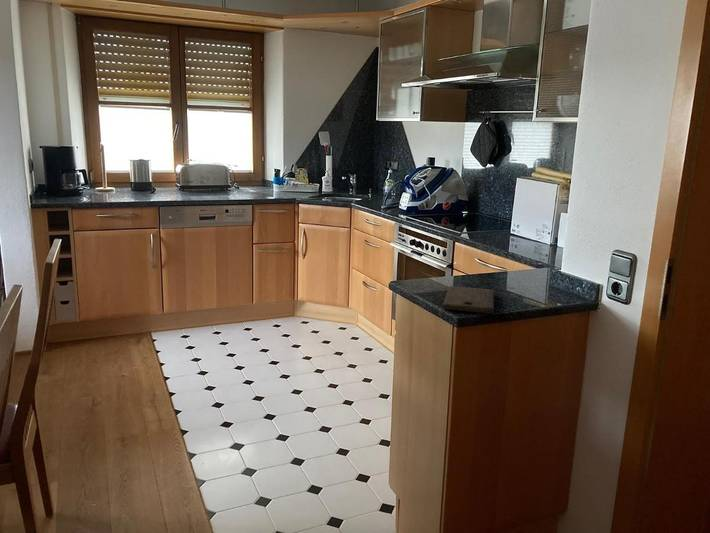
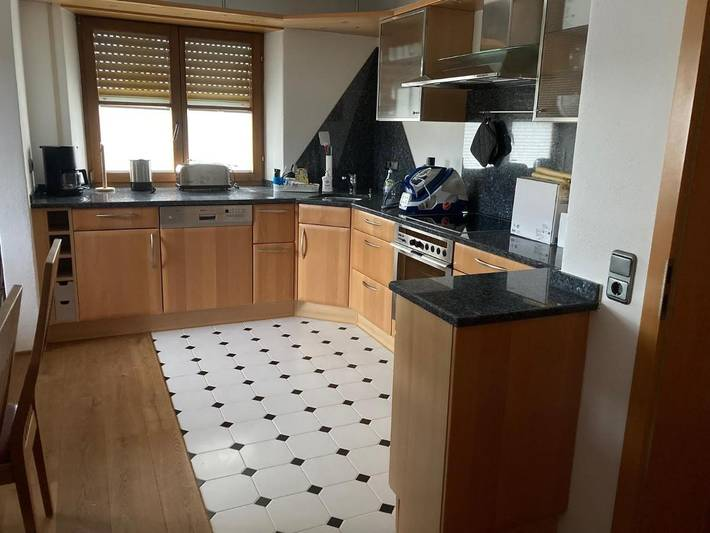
- cutting board [442,285,495,314]
